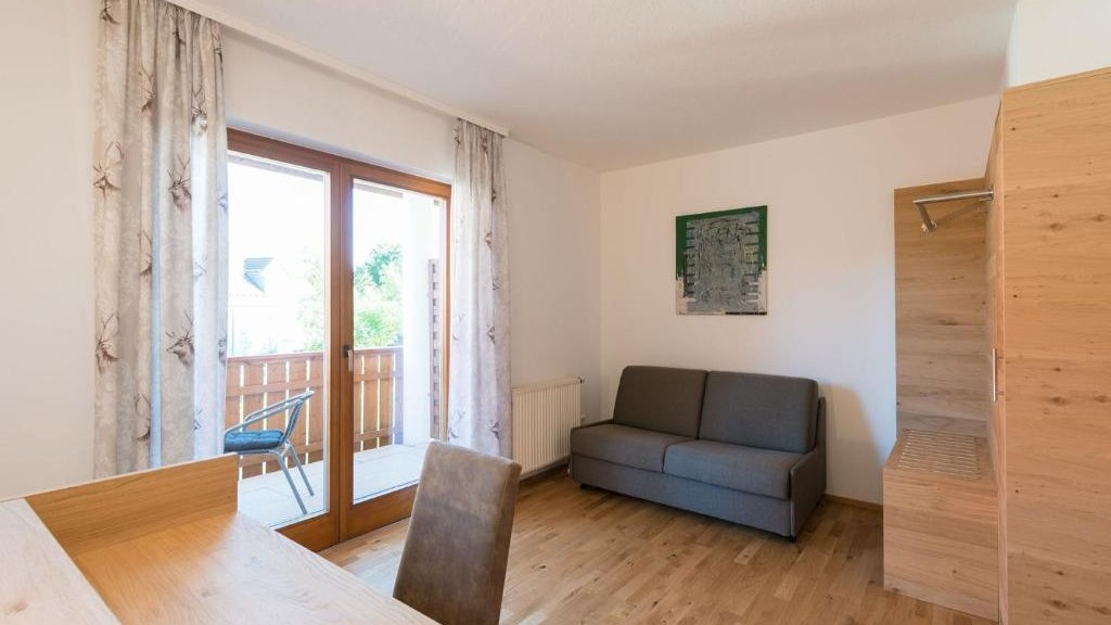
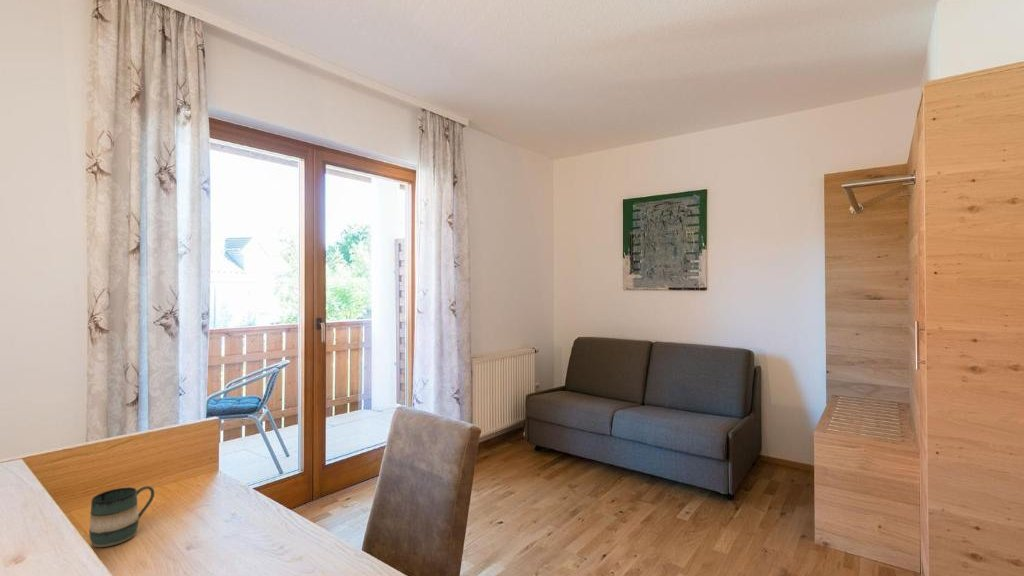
+ mug [88,485,155,548]
